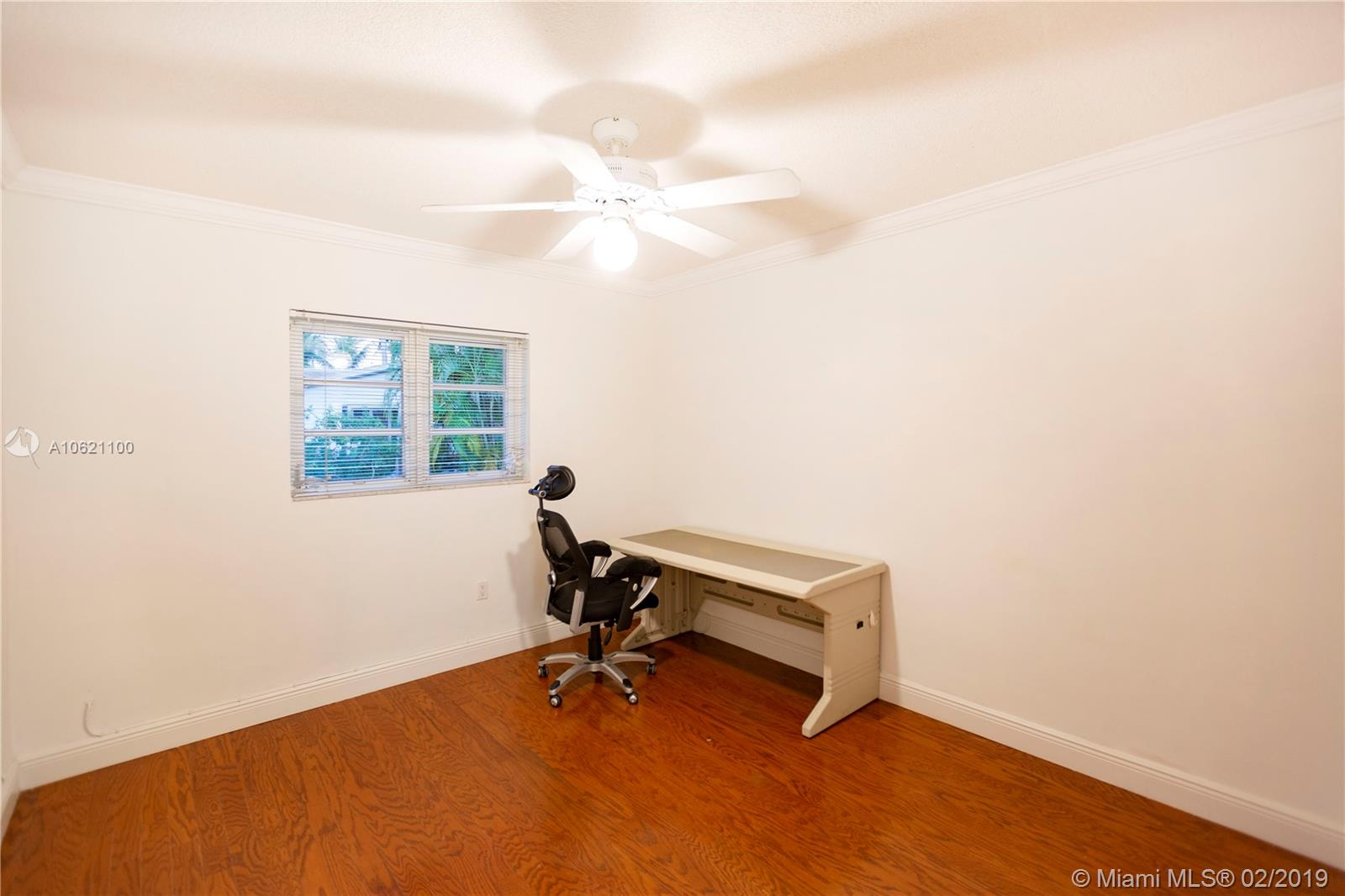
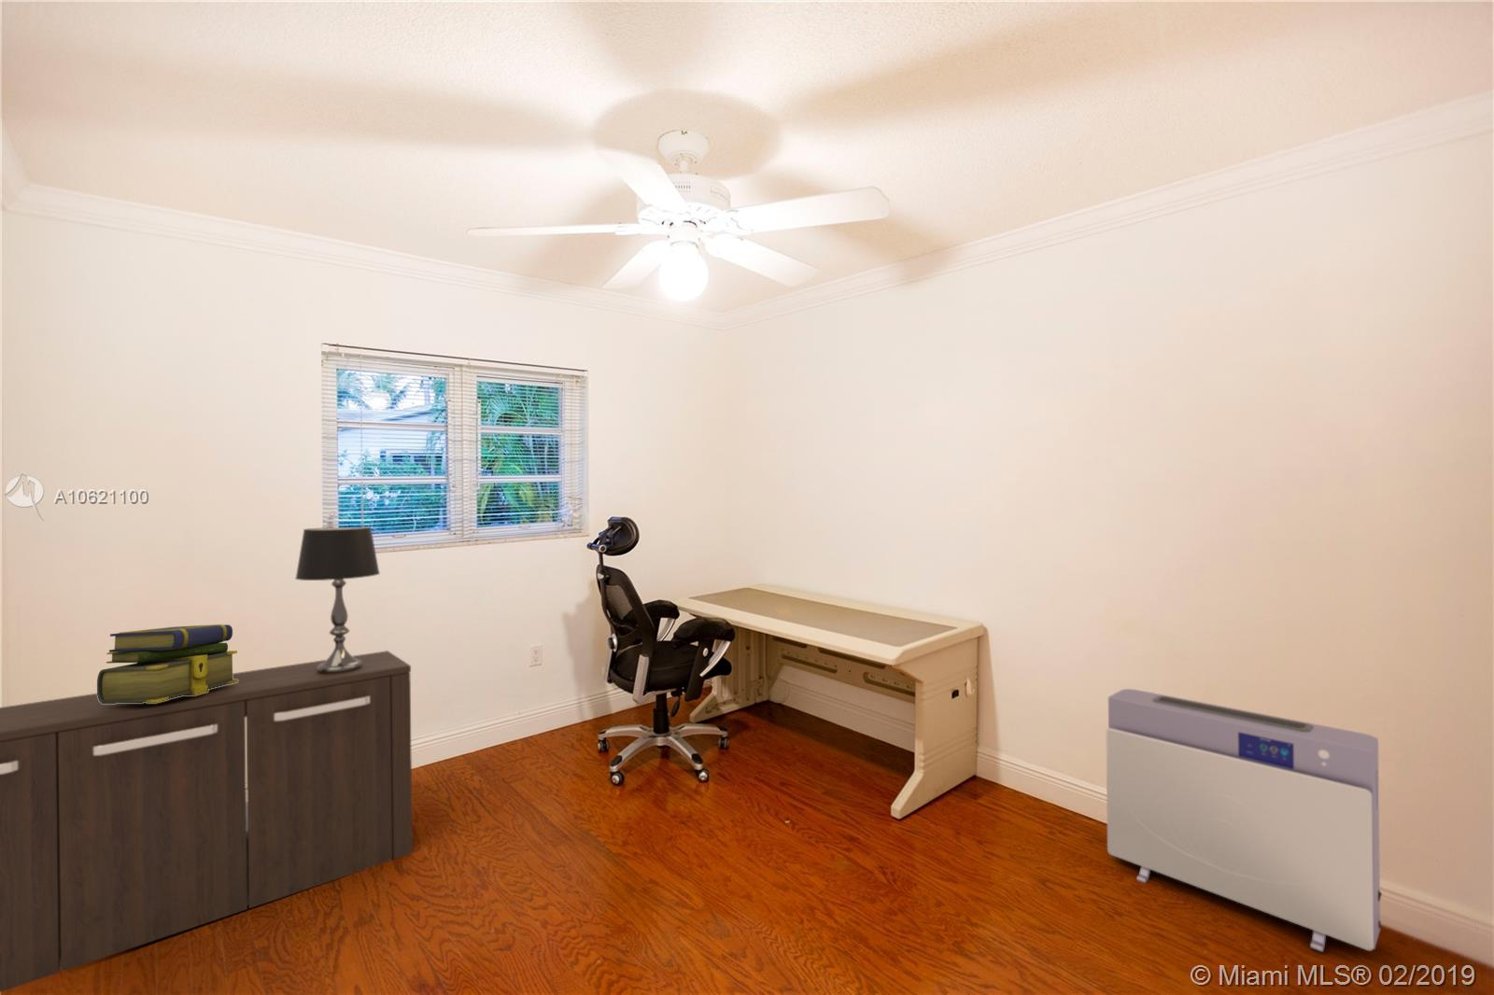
+ table lamp [294,526,381,674]
+ storage cabinet [0,650,413,993]
+ air purifier [1105,687,1383,953]
+ stack of books [97,623,238,704]
